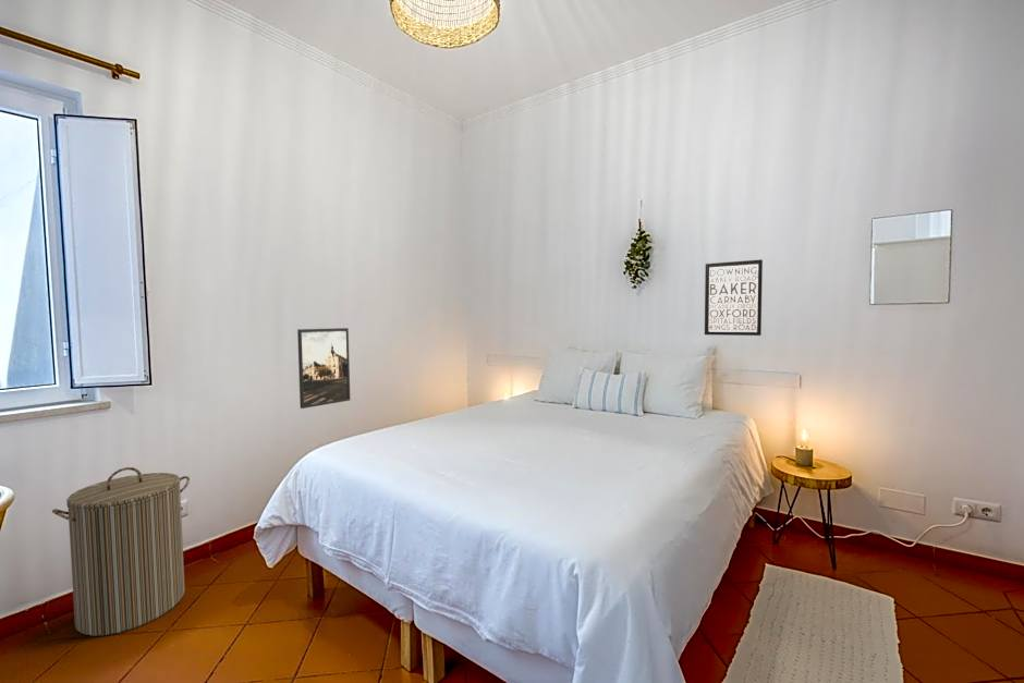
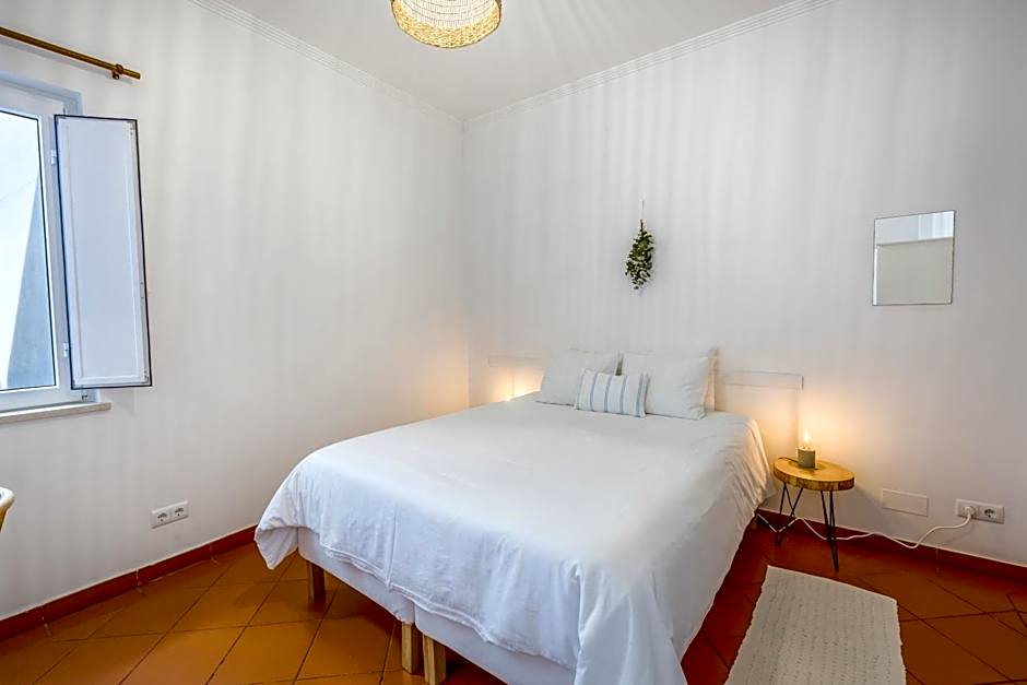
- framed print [296,327,351,410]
- laundry hamper [51,466,191,637]
- wall art [704,258,764,337]
